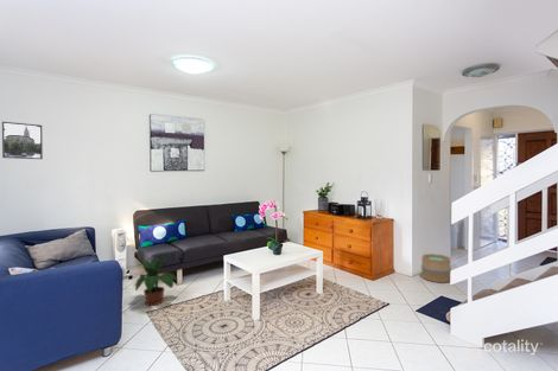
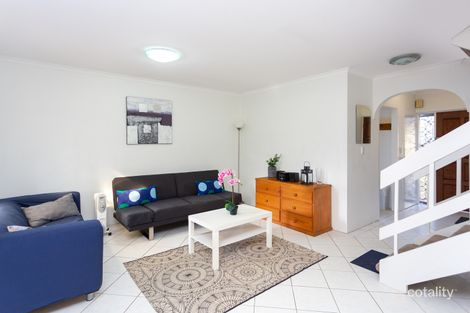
- potted plant [132,252,179,307]
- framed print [1,121,44,160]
- bucket [420,252,452,283]
